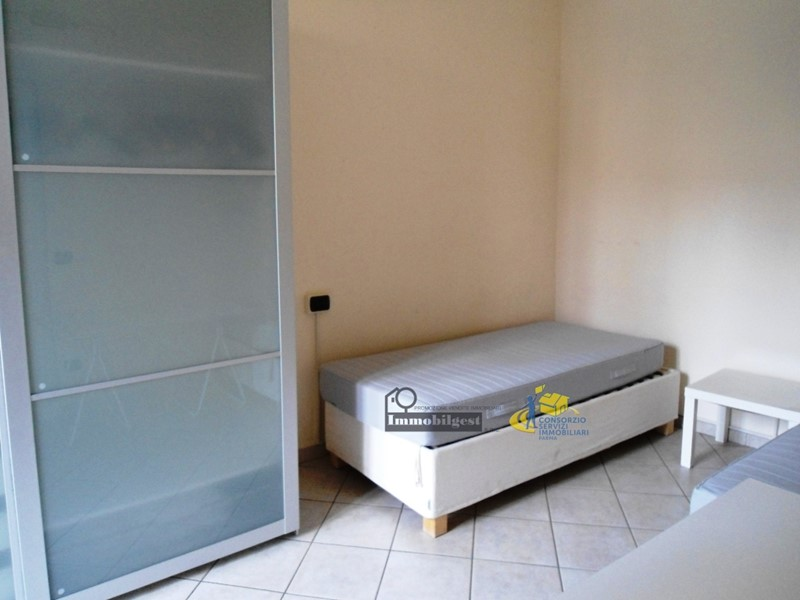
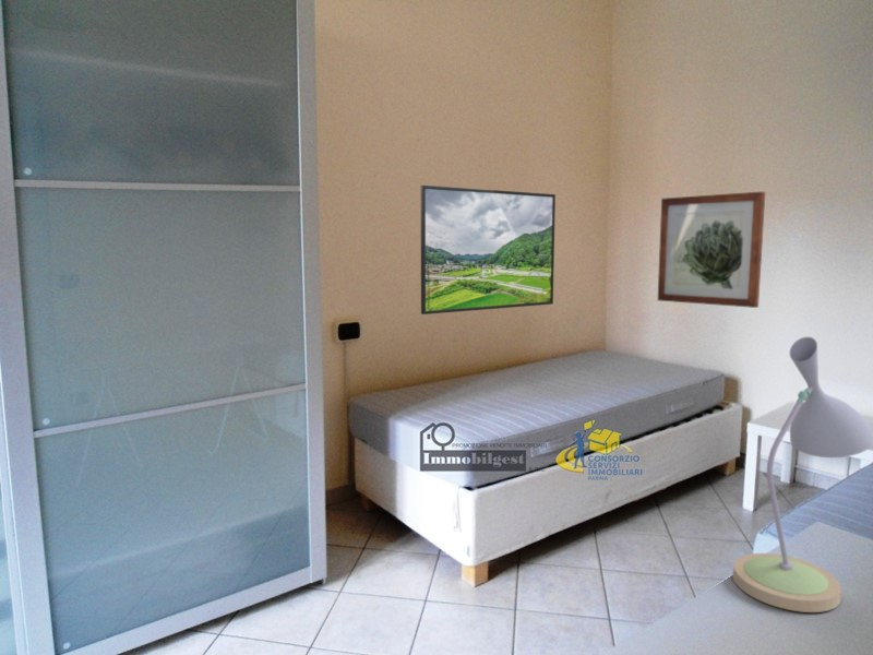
+ wall art [657,191,766,309]
+ desk lamp [731,336,873,614]
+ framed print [419,184,557,315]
